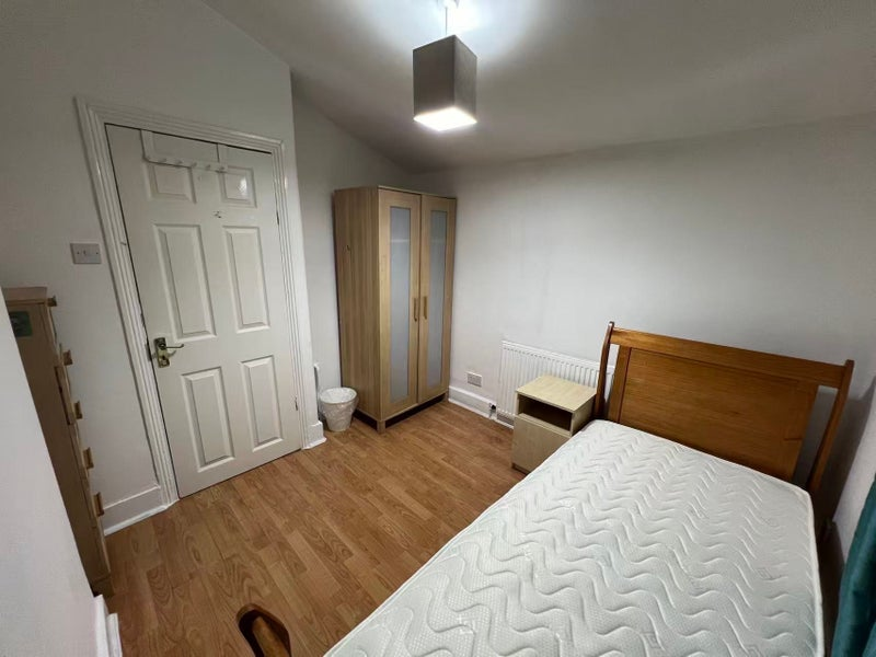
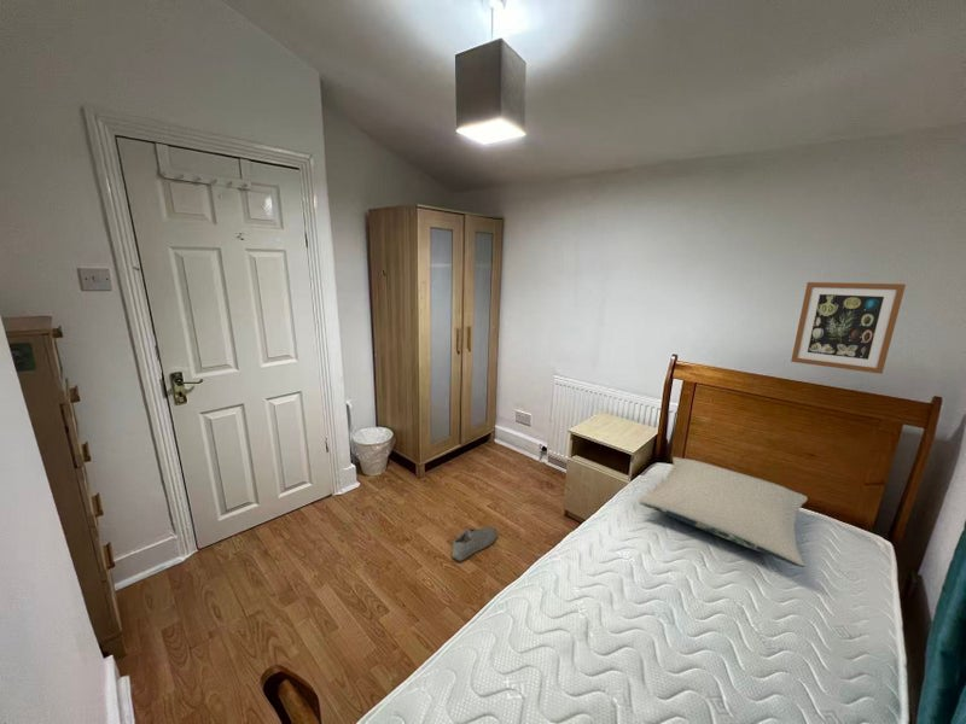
+ shoe [450,526,499,561]
+ pillow [638,456,809,568]
+ wall art [790,281,907,374]
